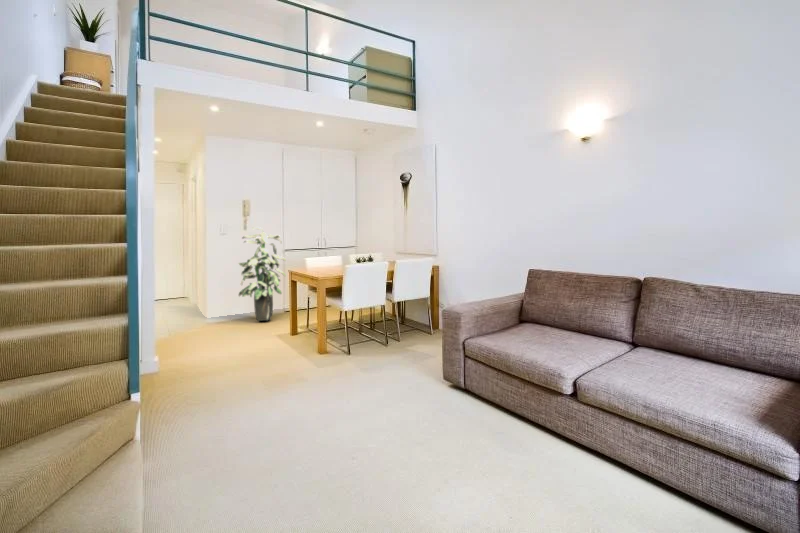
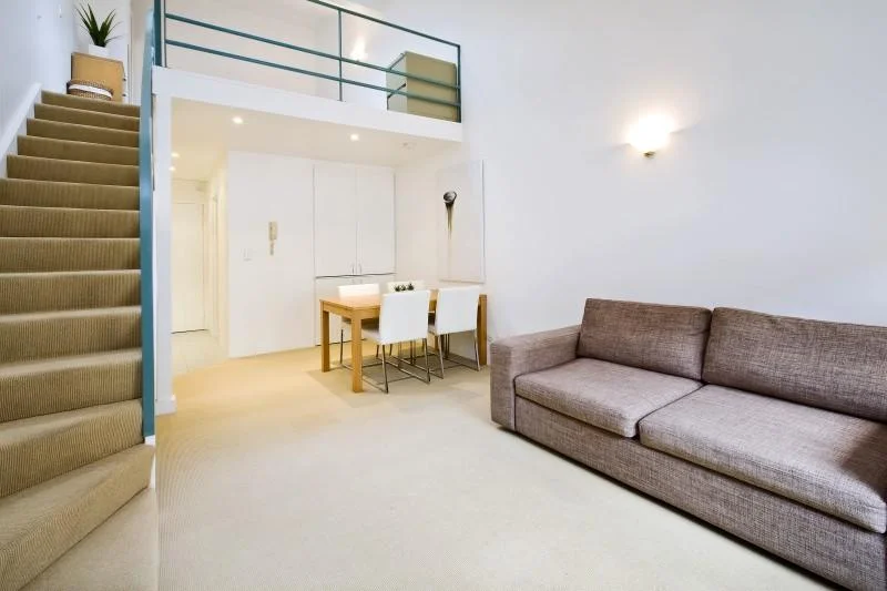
- indoor plant [237,226,287,322]
